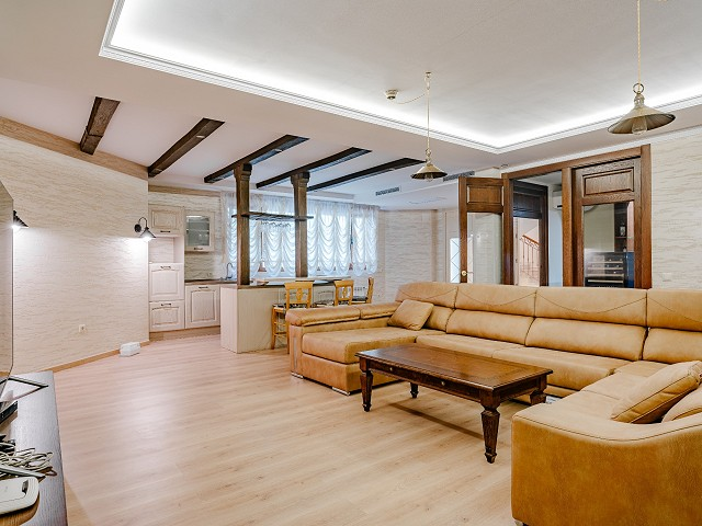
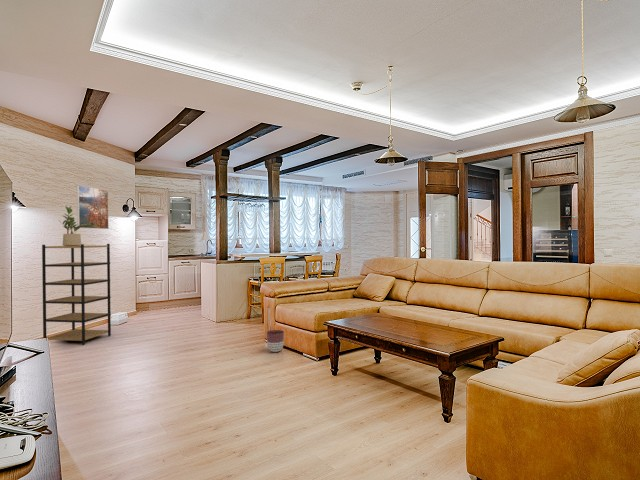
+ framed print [76,184,110,230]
+ planter [265,329,285,353]
+ potted plant [58,205,82,246]
+ shelving unit [41,243,112,346]
